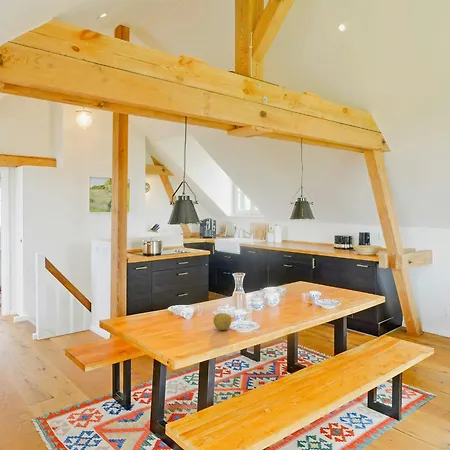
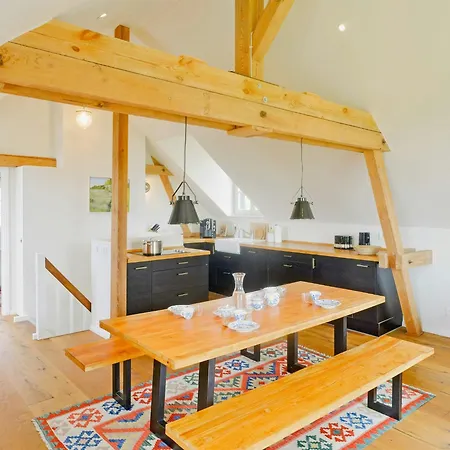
- fruit [213,312,232,331]
